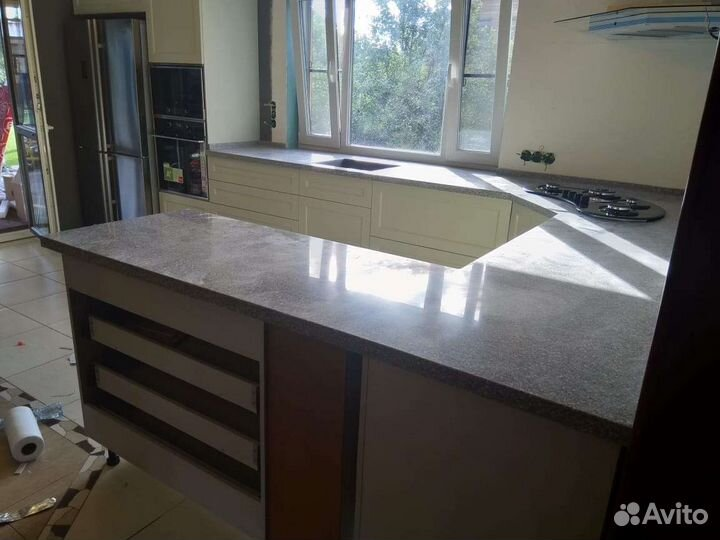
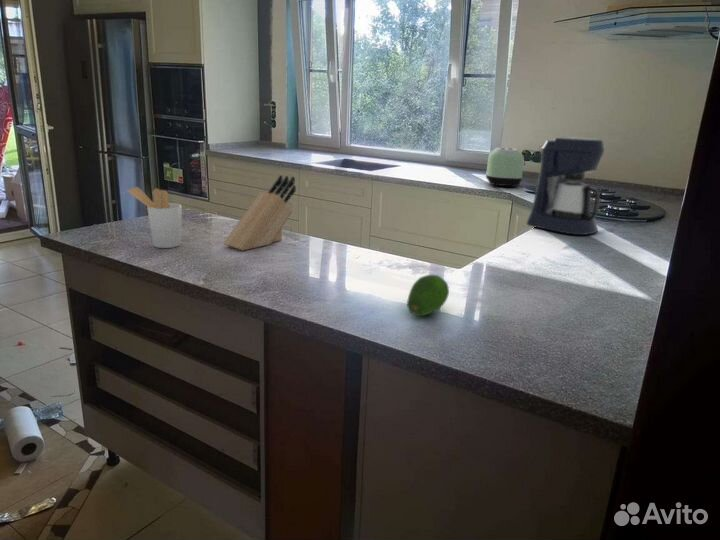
+ utensil holder [126,186,183,249]
+ fruit [406,274,450,317]
+ coffee maker [525,136,606,236]
+ knife block [222,174,297,251]
+ toaster [485,147,525,188]
